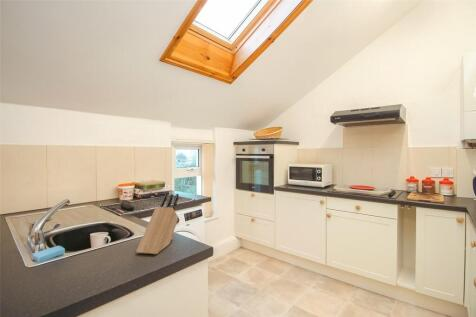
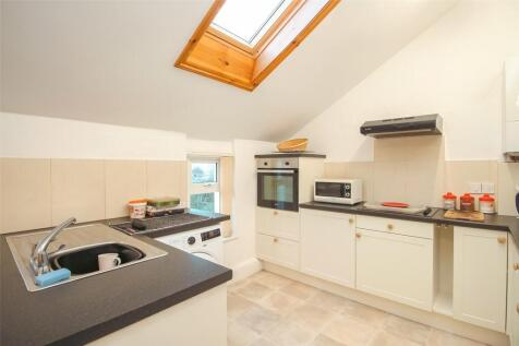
- knife block [135,193,180,255]
